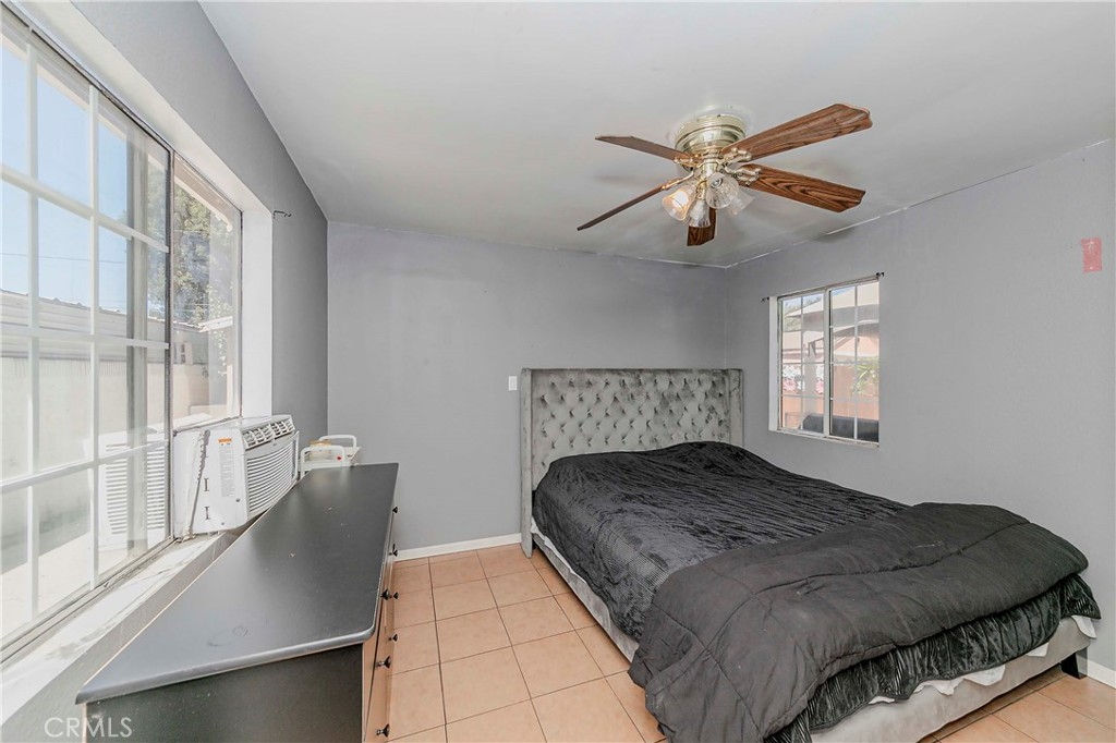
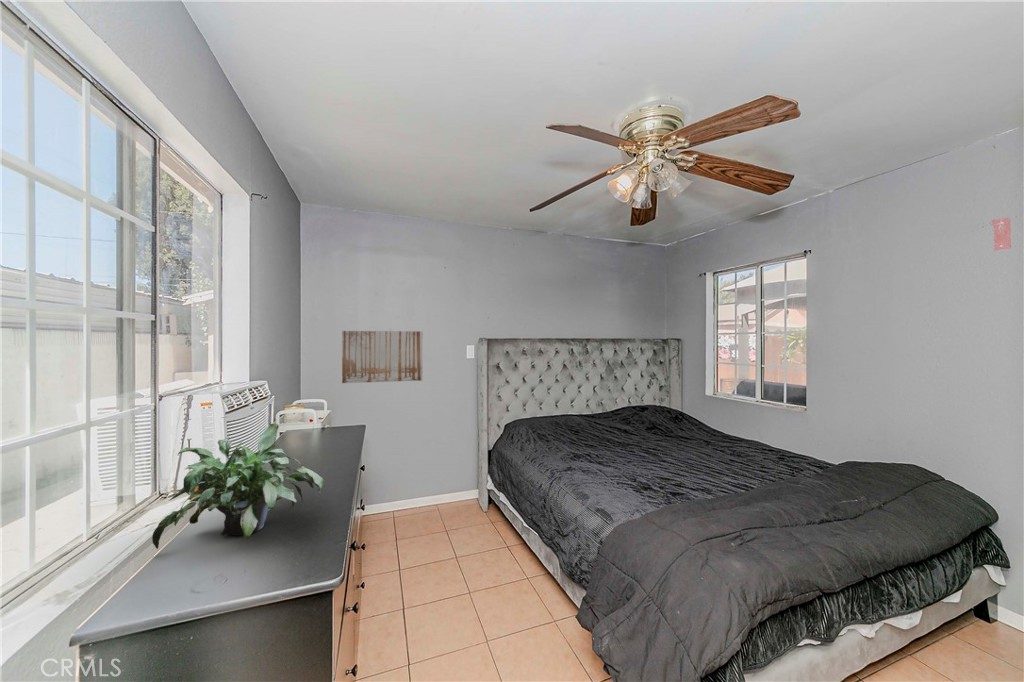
+ potted plant [151,422,324,550]
+ wall art [341,330,423,384]
